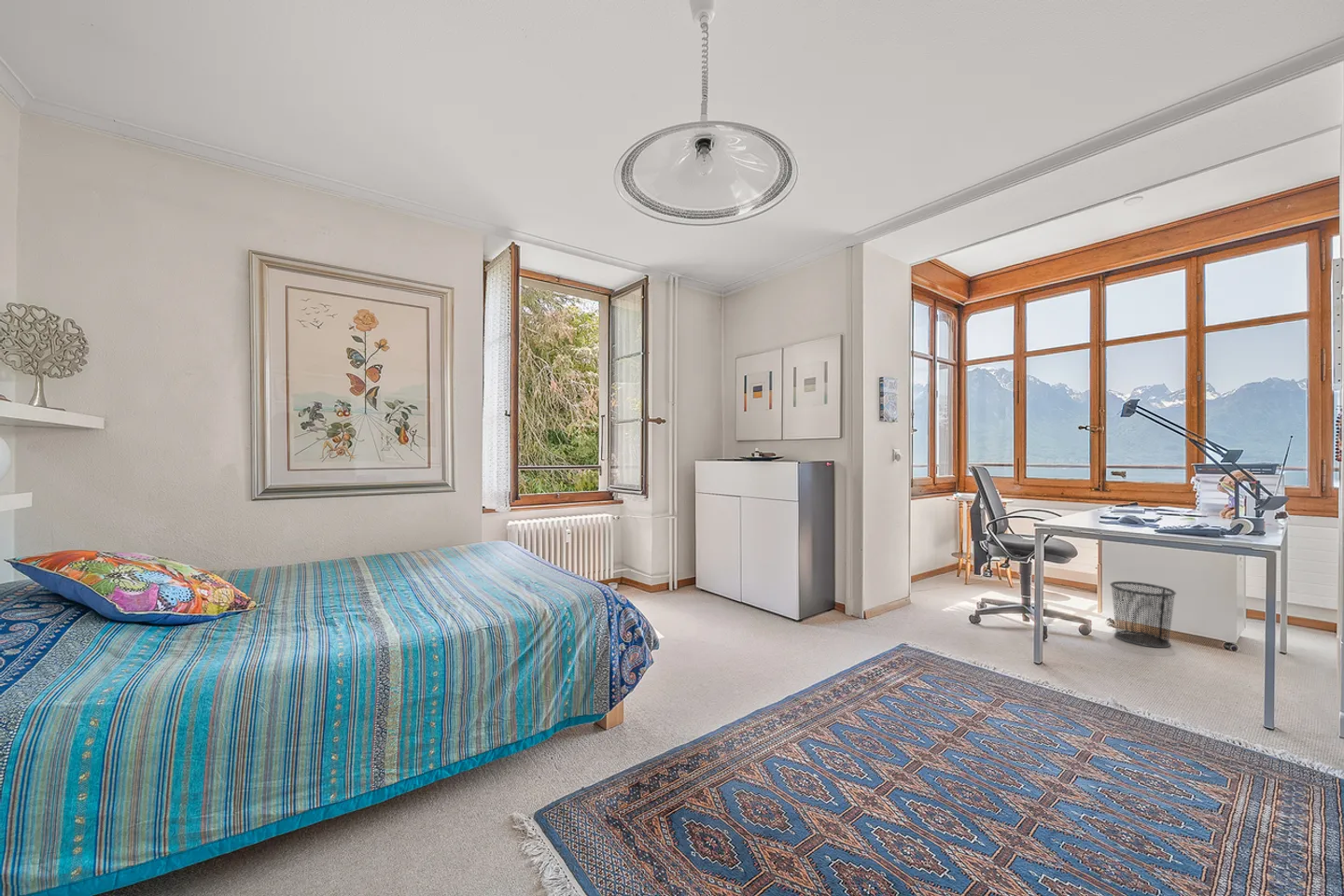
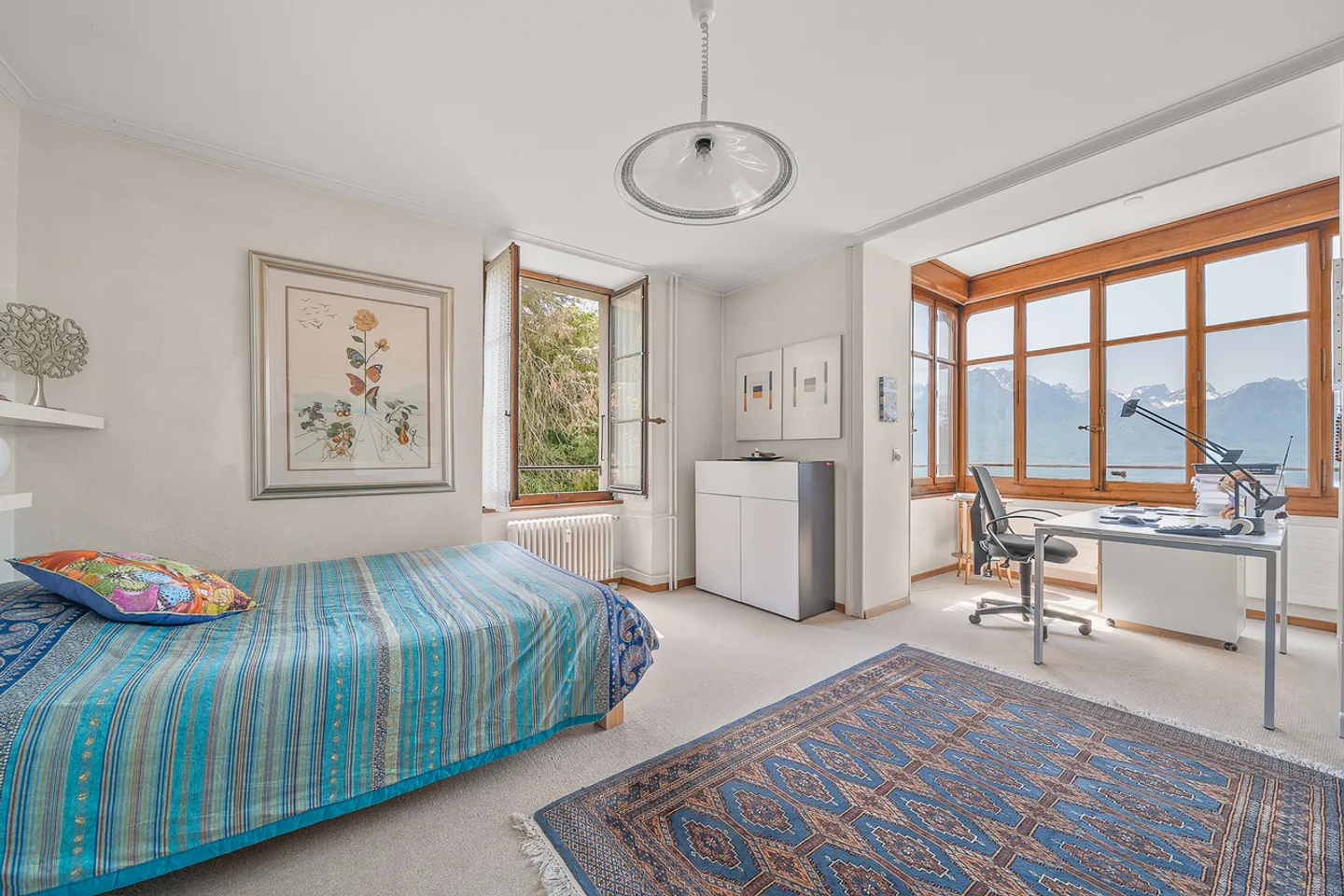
- waste bin [1109,581,1177,649]
